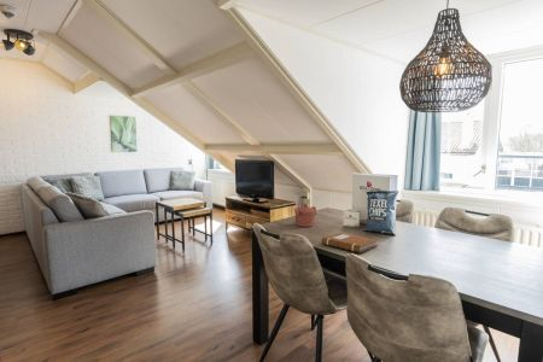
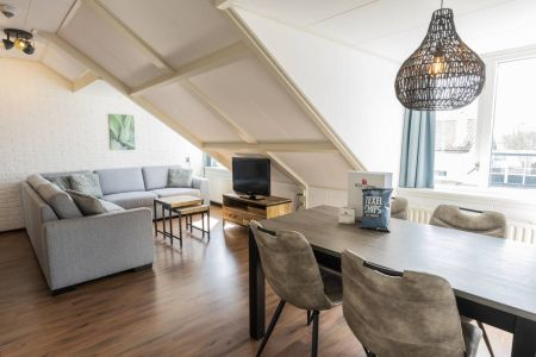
- teapot [293,202,317,228]
- notebook [321,232,379,253]
